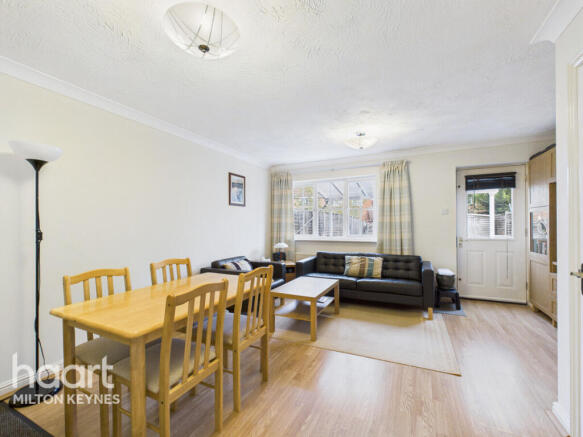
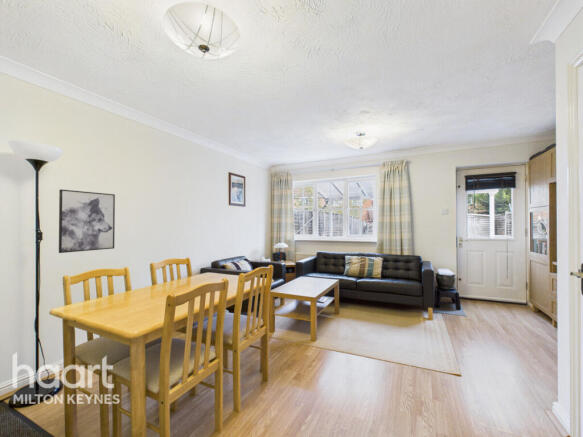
+ wall art [58,188,116,254]
